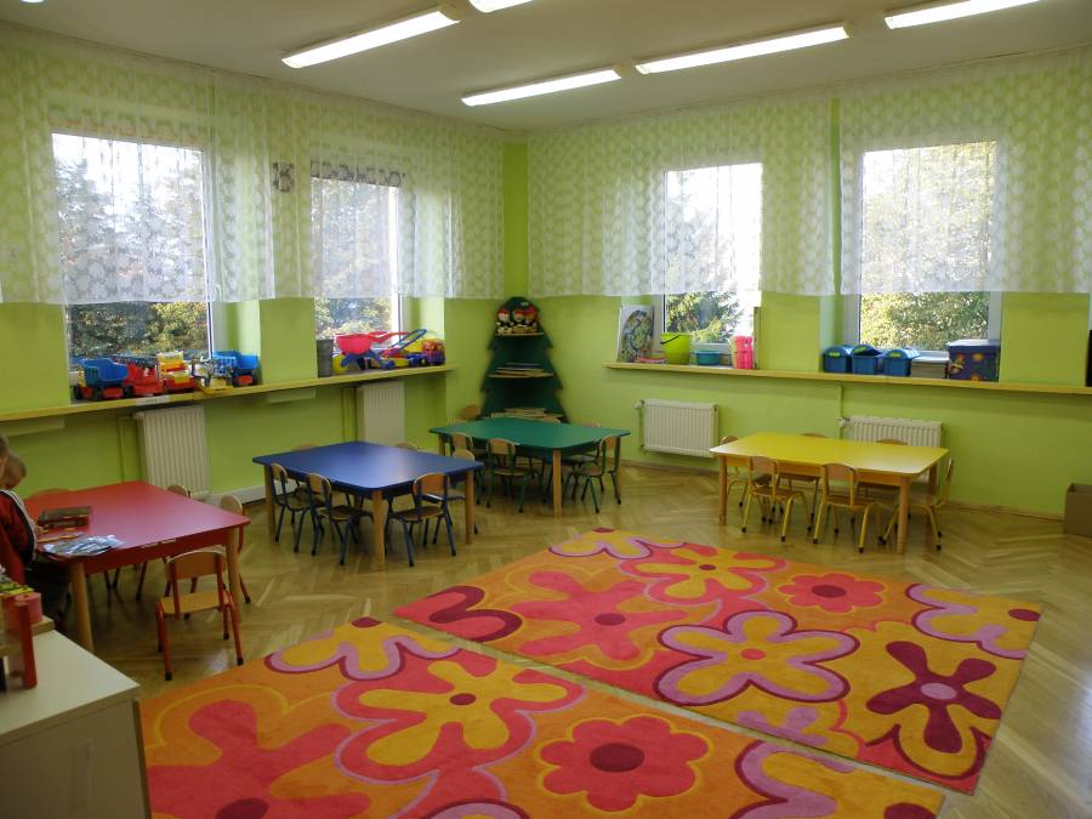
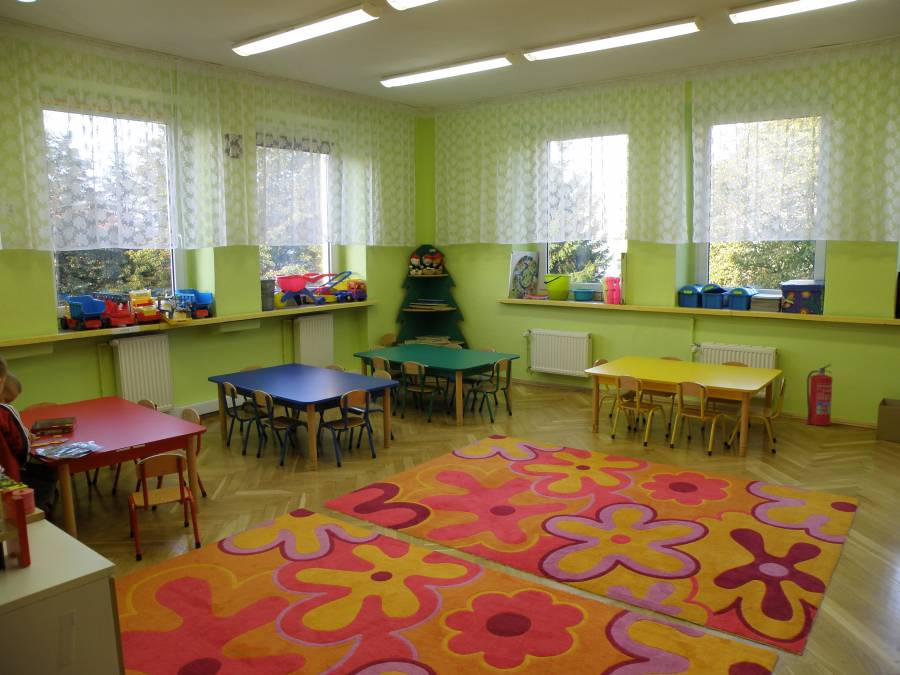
+ fire extinguisher [805,363,833,427]
